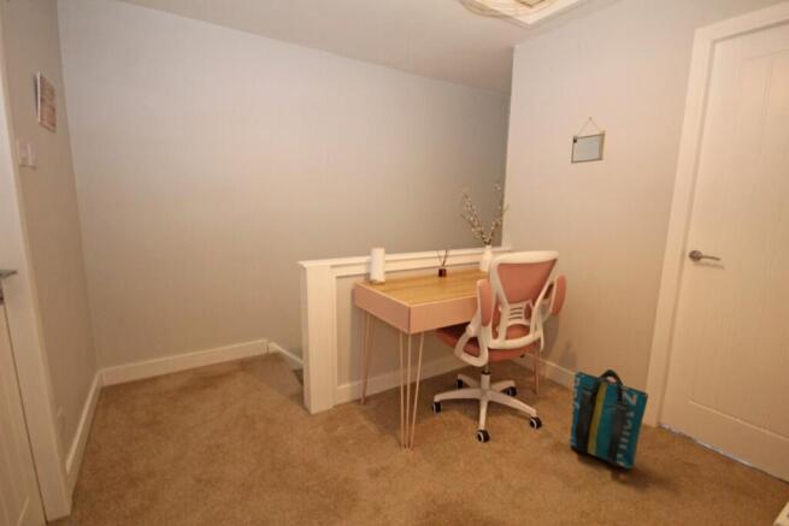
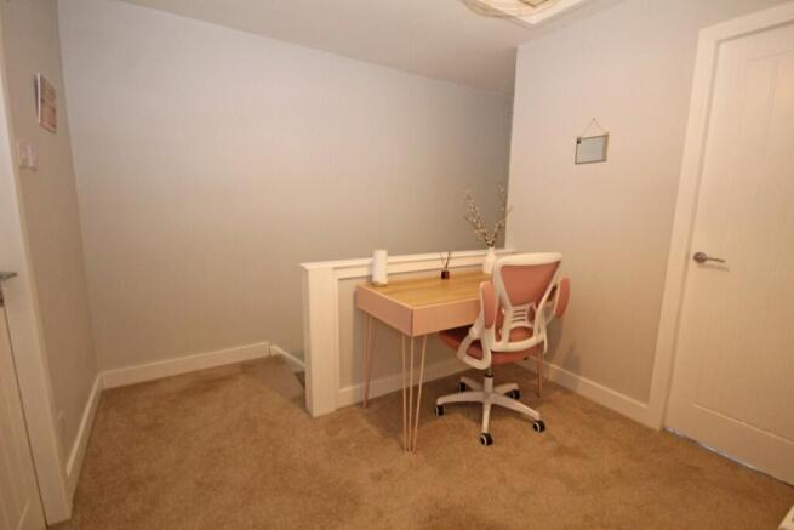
- tote bag [569,368,649,469]
